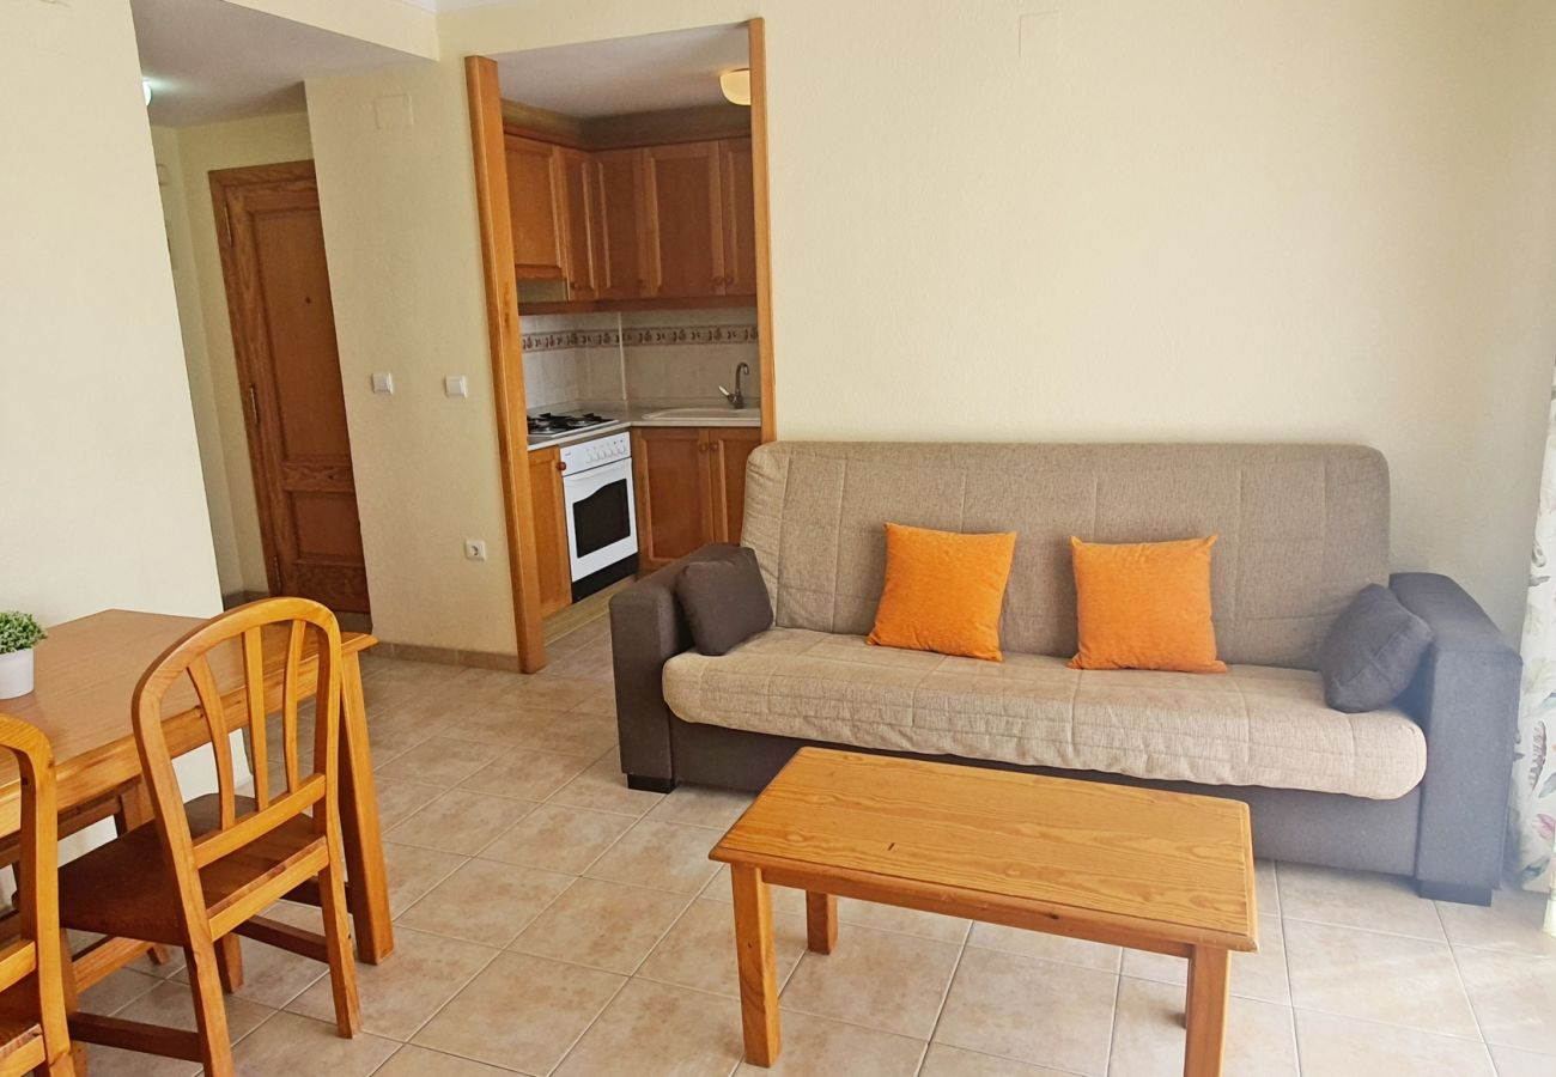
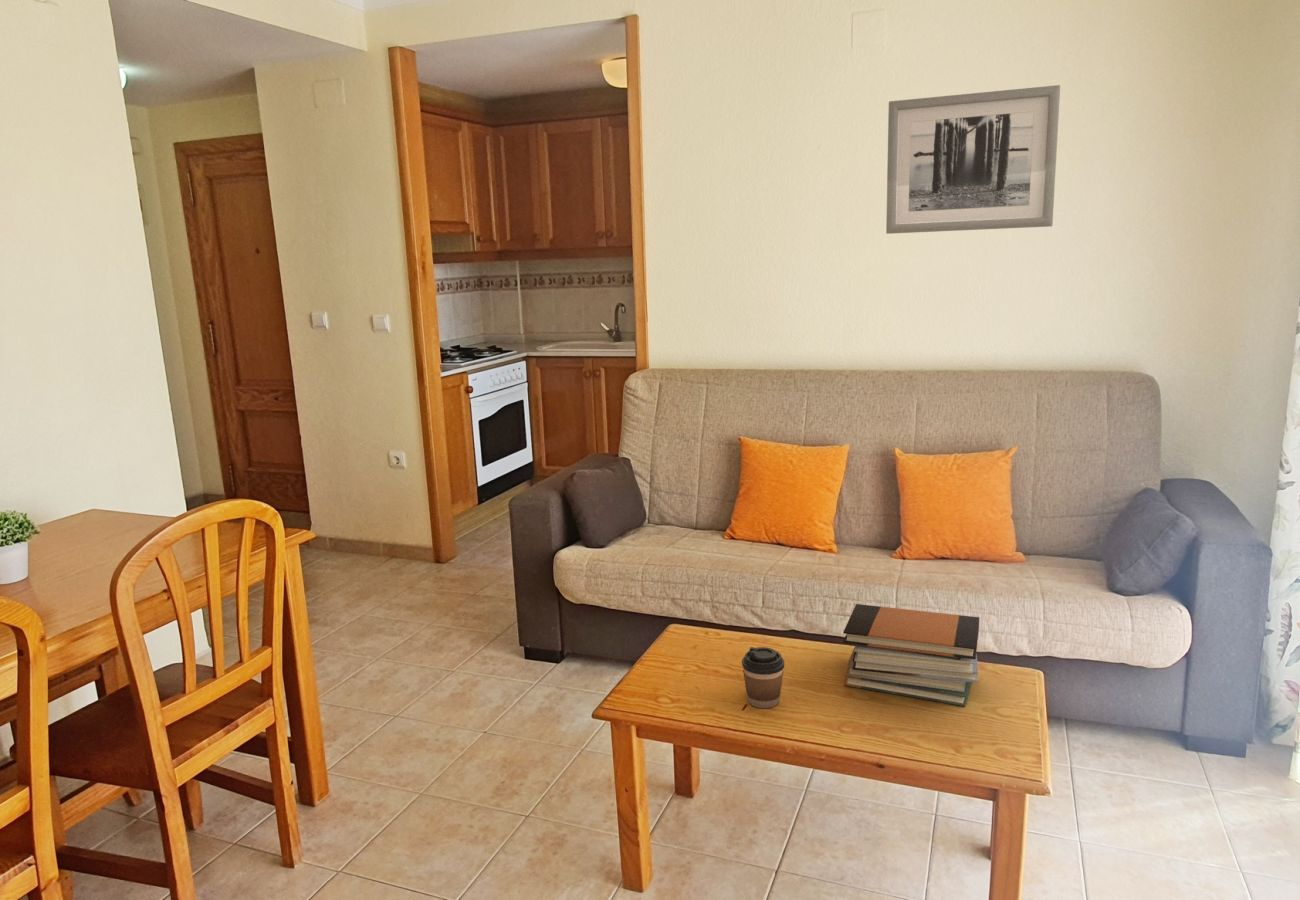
+ coffee cup [741,646,786,709]
+ wall art [885,84,1061,235]
+ book stack [842,603,980,707]
